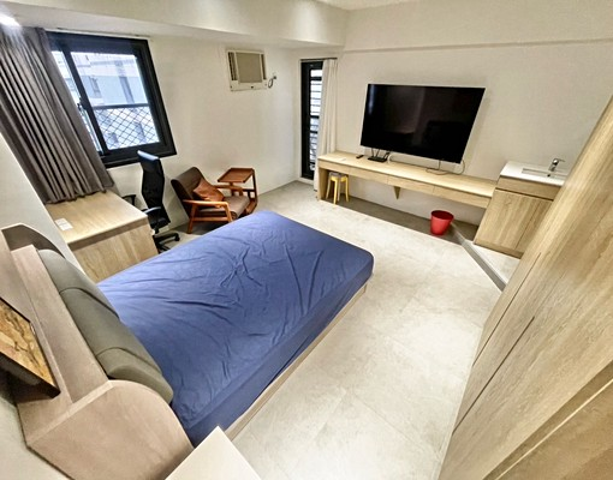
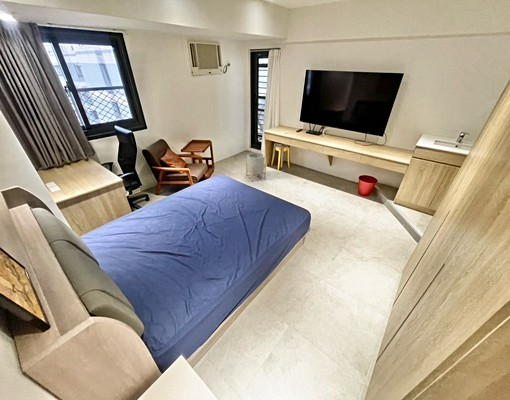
+ planter [245,152,267,182]
